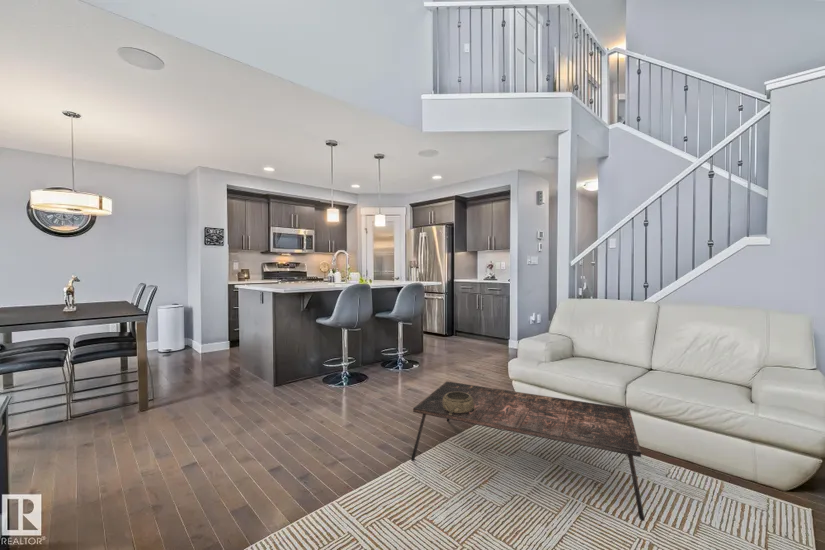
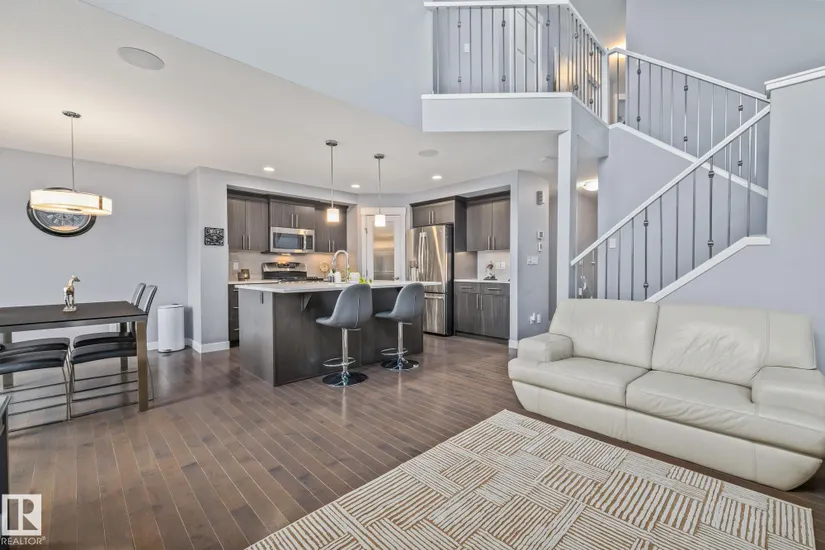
- coffee table [410,380,646,522]
- decorative bowl [443,392,476,415]
